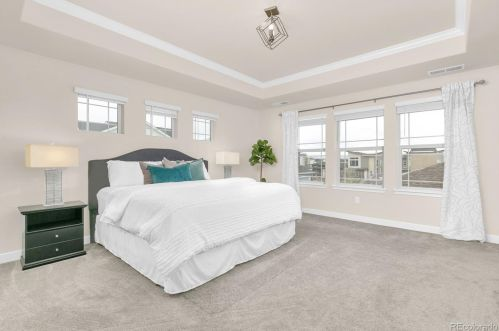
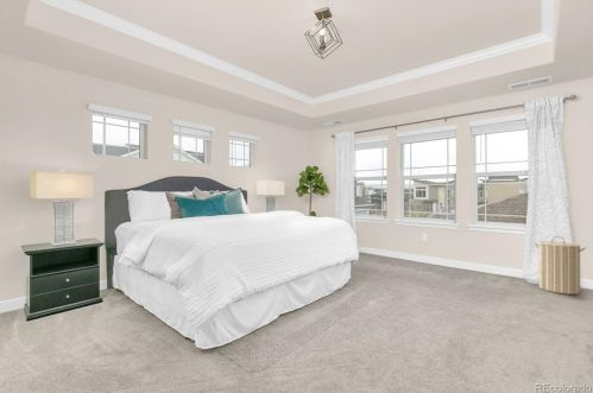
+ laundry hamper [532,235,587,296]
